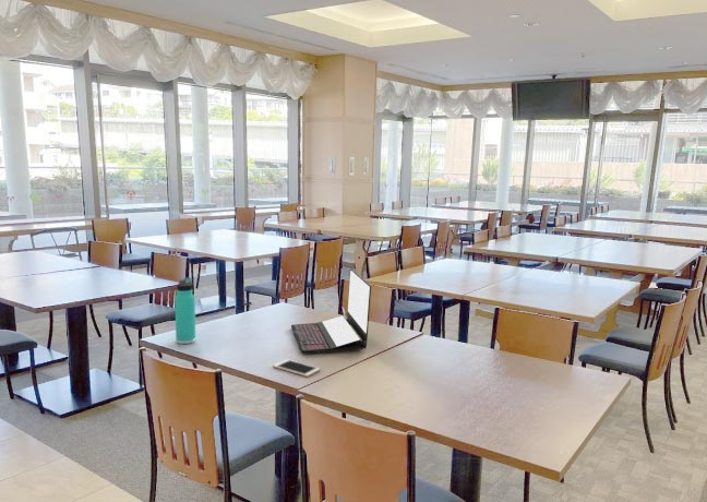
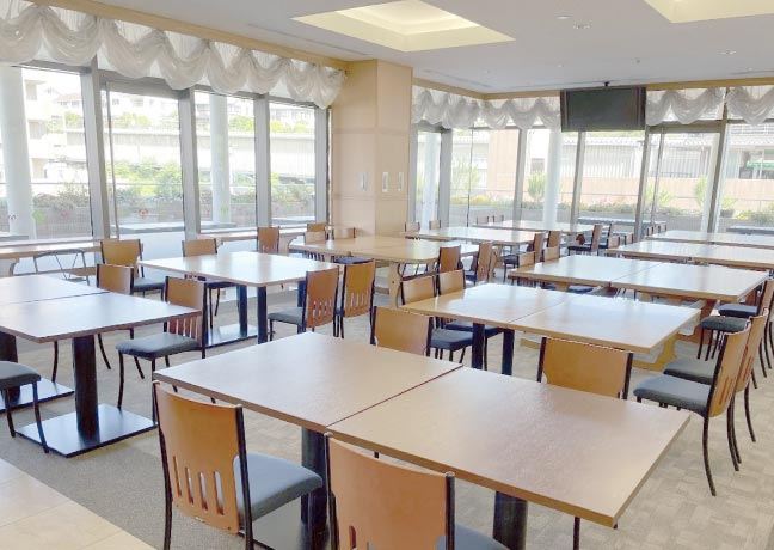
- thermos bottle [173,276,196,345]
- cell phone [272,358,321,378]
- laptop [290,267,372,355]
